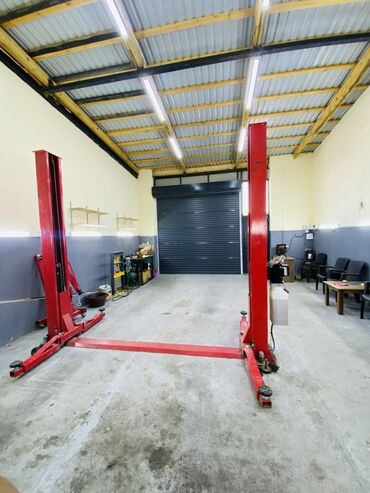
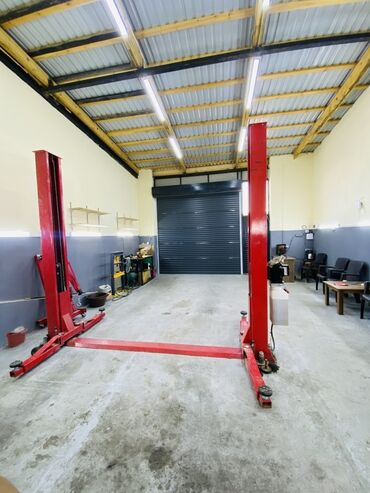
+ bucket [4,325,28,348]
